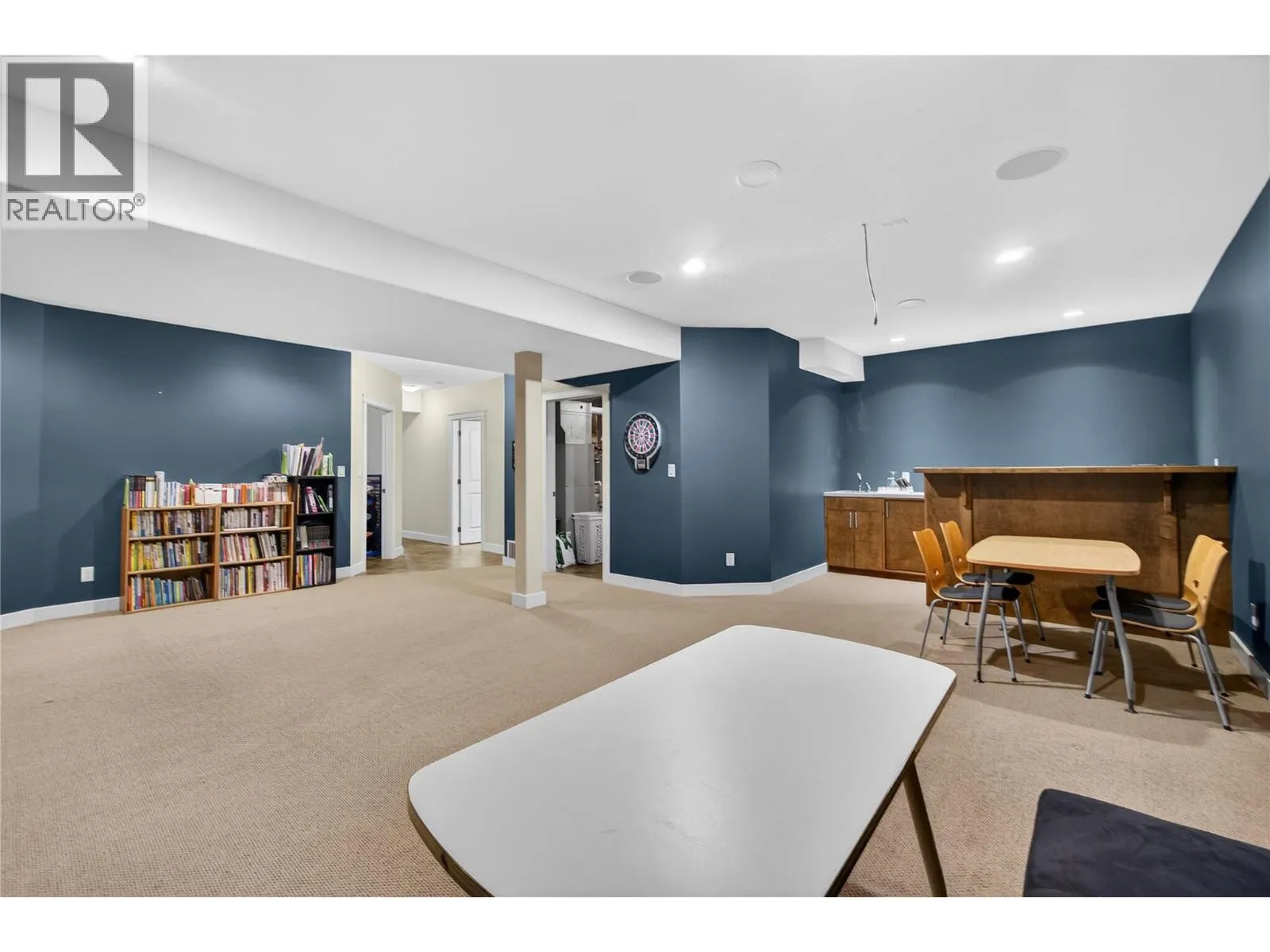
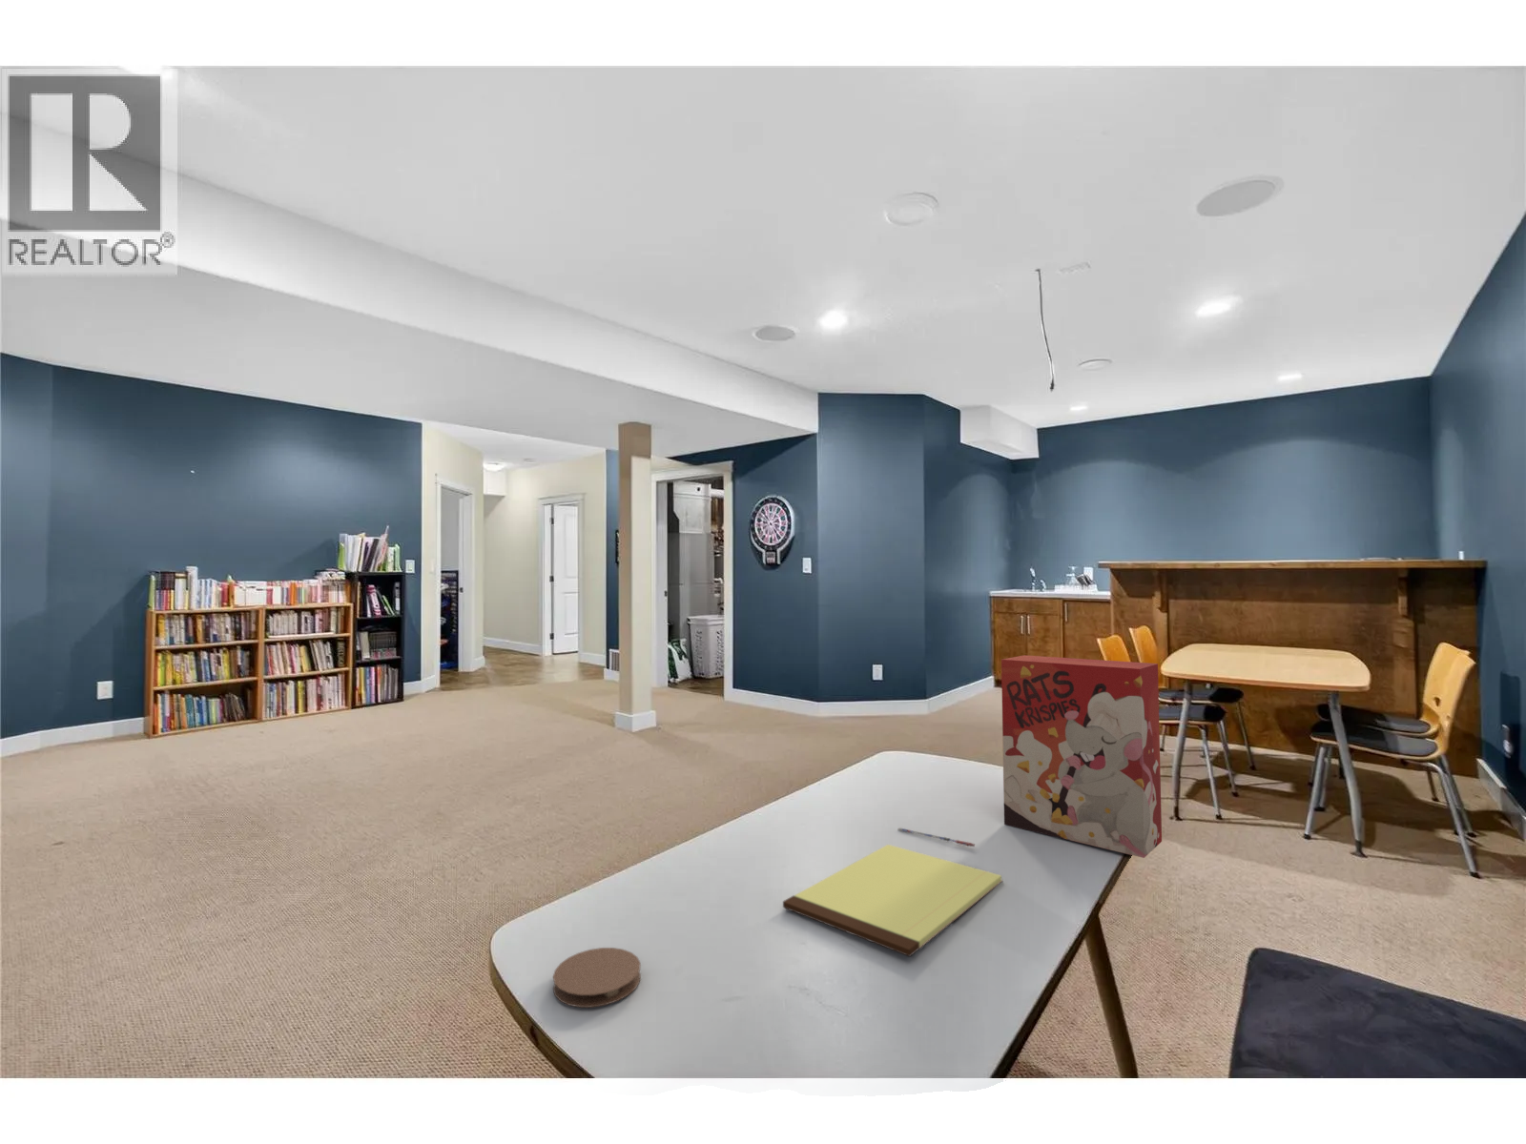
+ notepad [782,844,1003,958]
+ pen [898,827,976,847]
+ cereal box [1001,654,1163,859]
+ coaster [553,947,642,1008]
